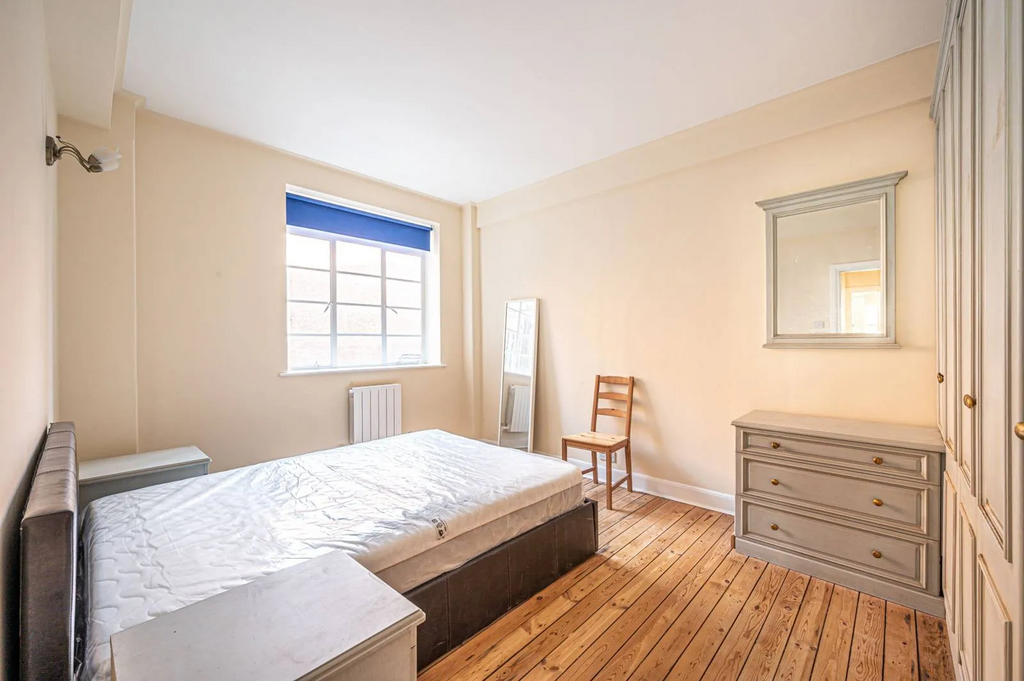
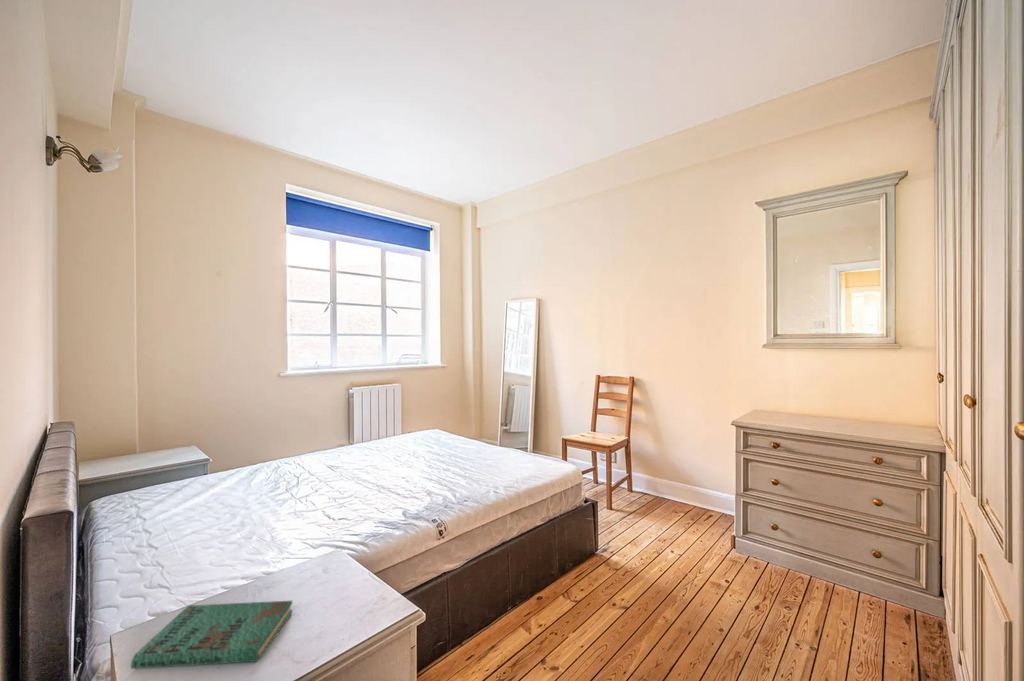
+ book [130,600,293,670]
